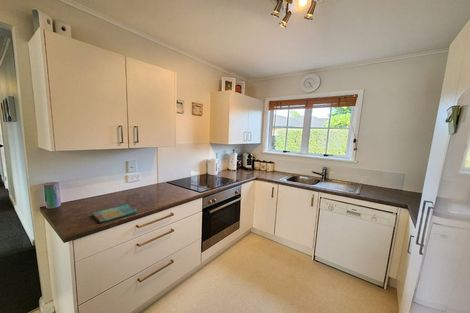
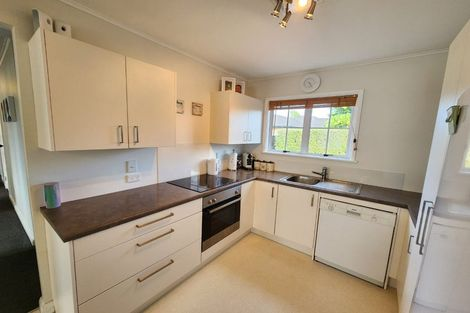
- dish towel [91,203,138,224]
